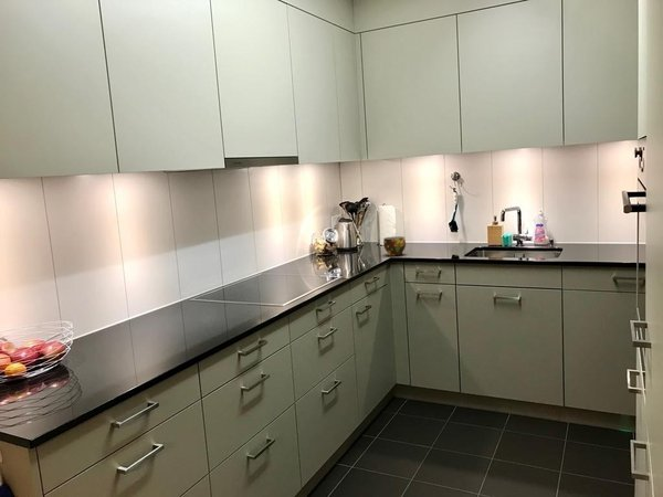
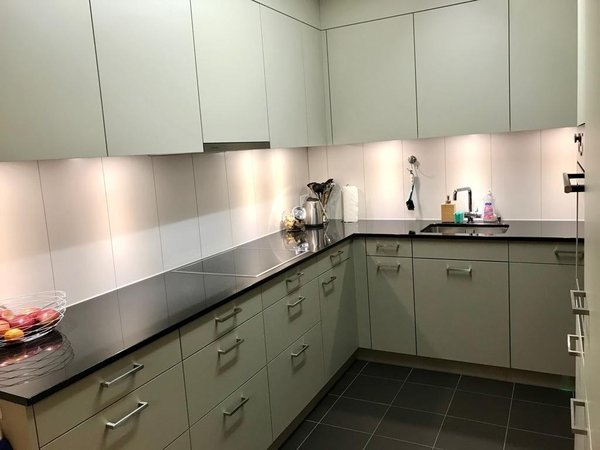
- cup [382,235,407,256]
